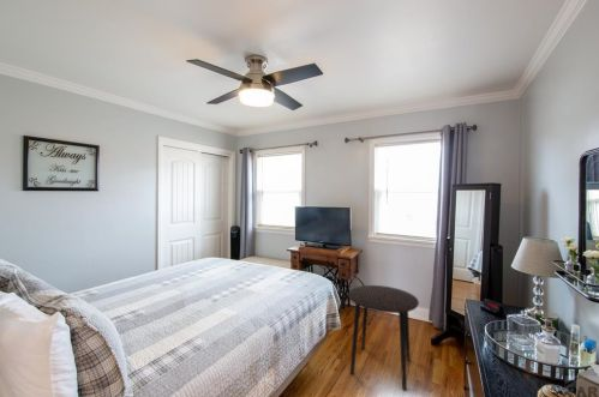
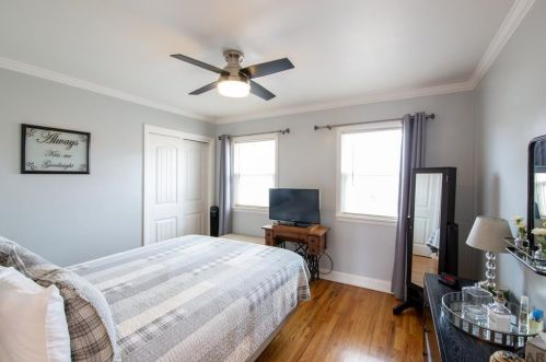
- side table [347,284,420,391]
